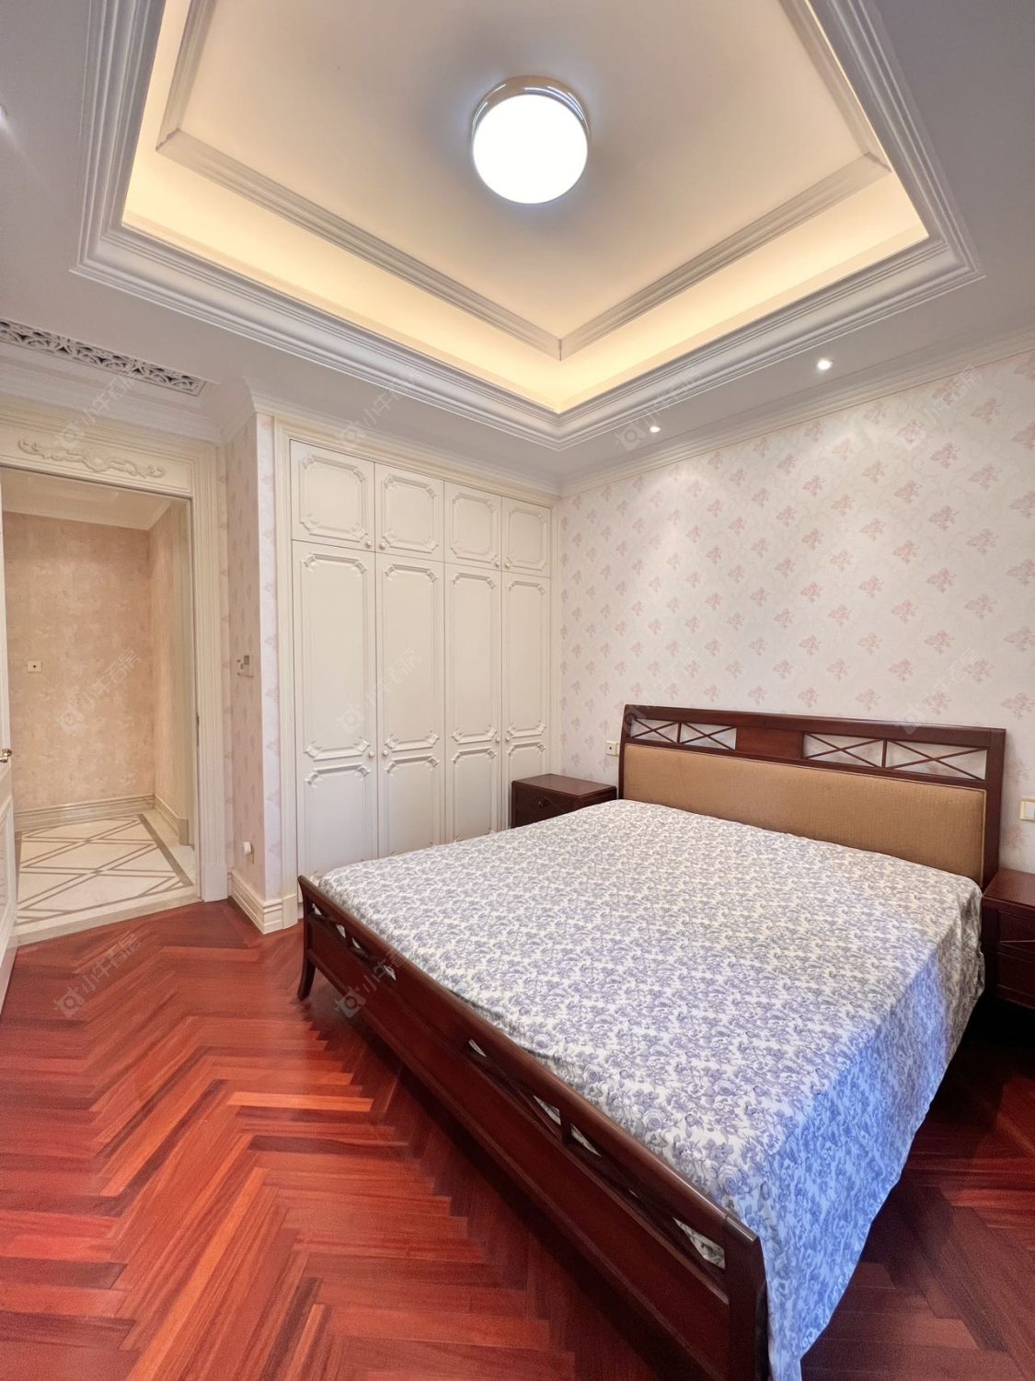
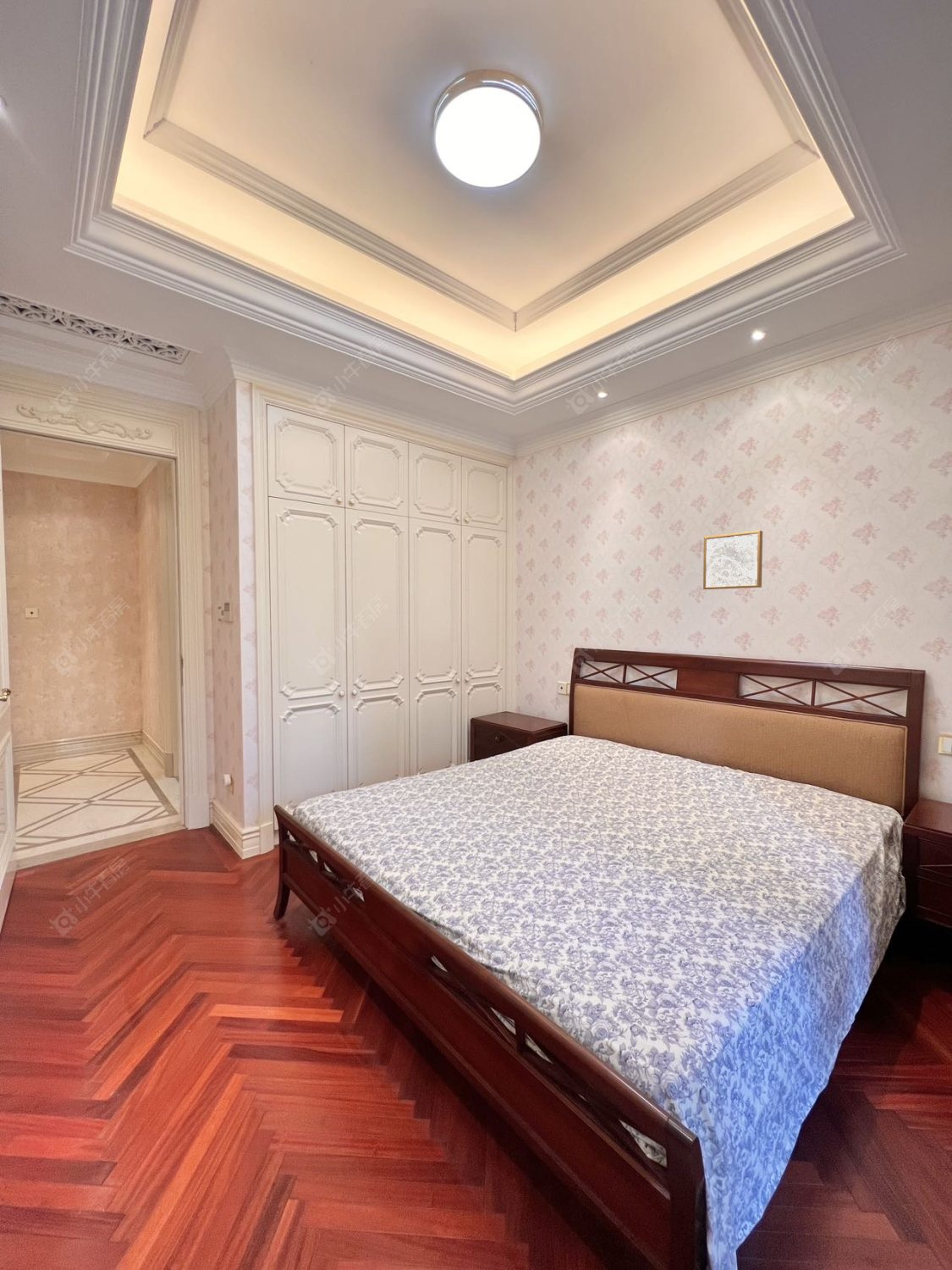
+ wall art [702,530,763,590]
